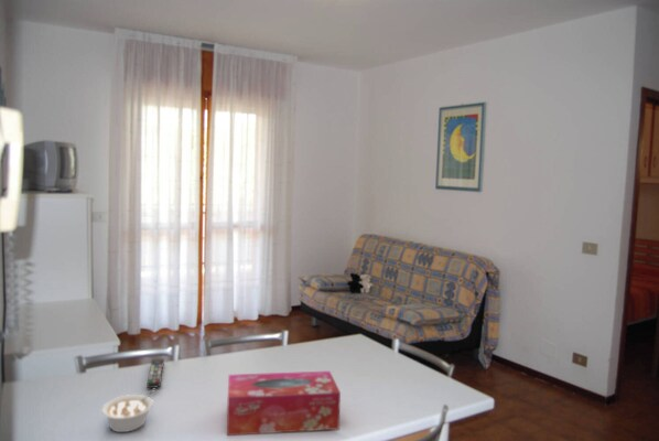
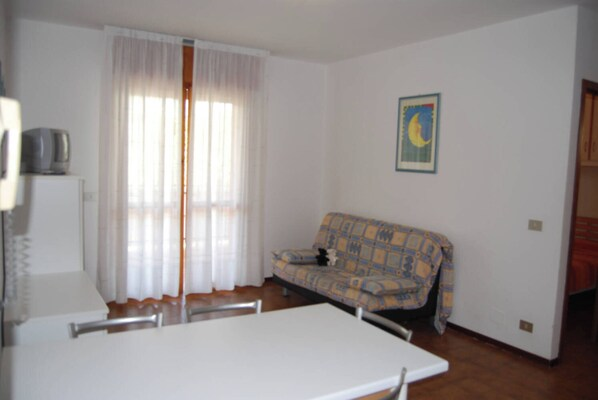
- remote control [145,357,165,389]
- legume [100,388,156,433]
- tissue box [226,370,342,437]
